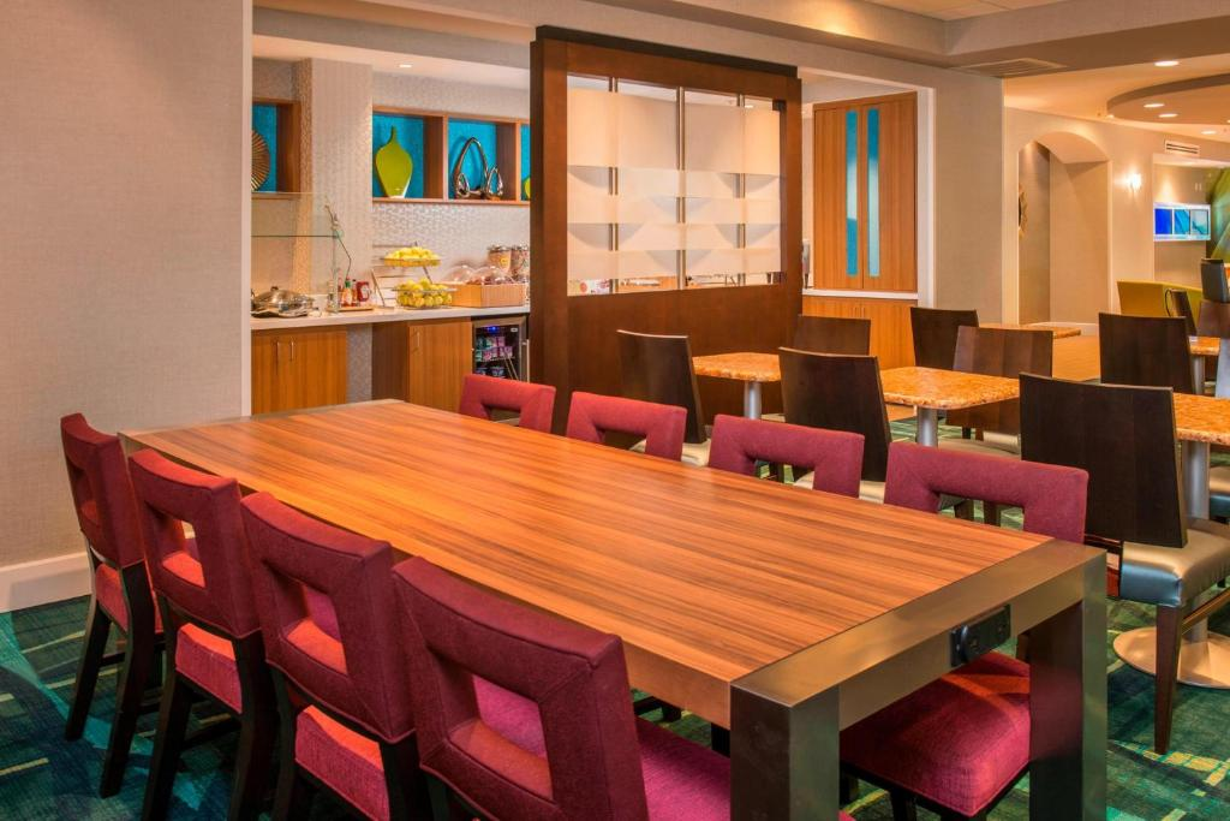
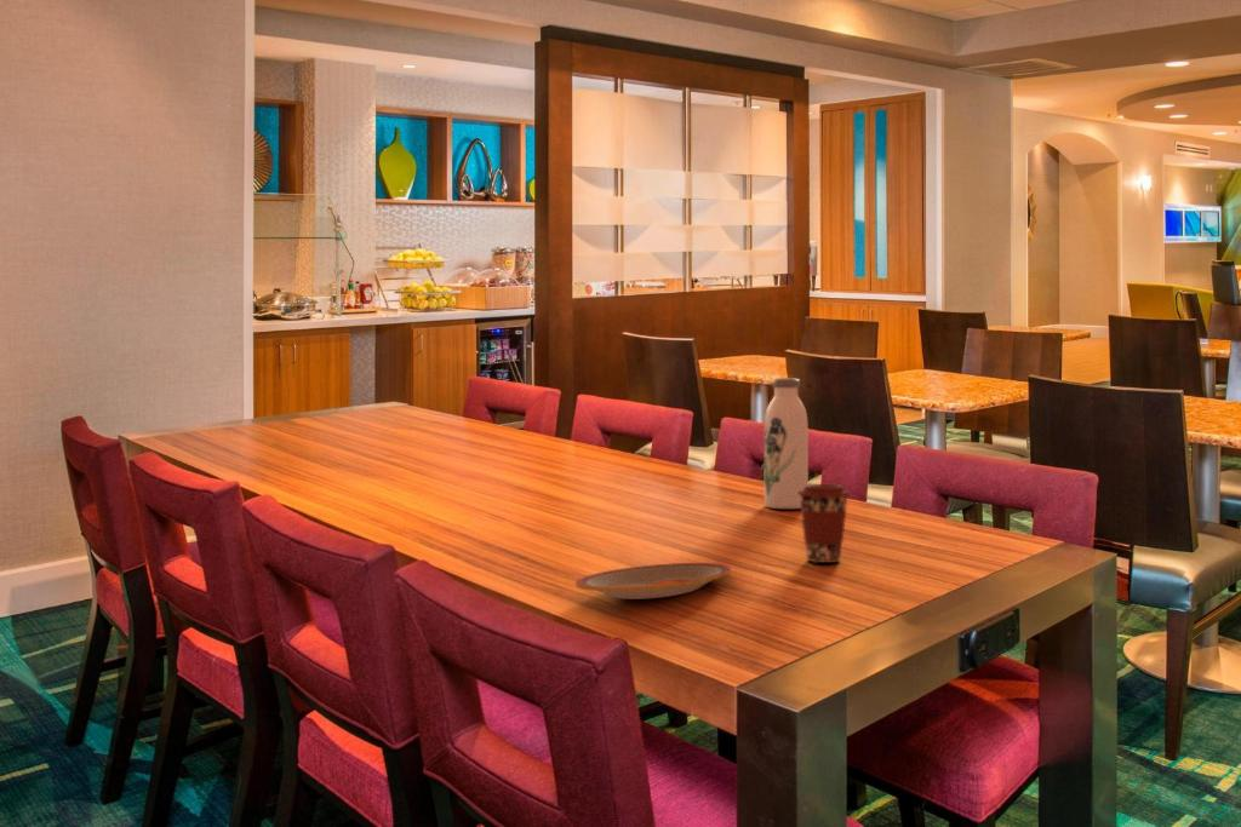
+ water bottle [764,377,810,510]
+ coffee cup [797,483,851,564]
+ plate [574,562,732,601]
